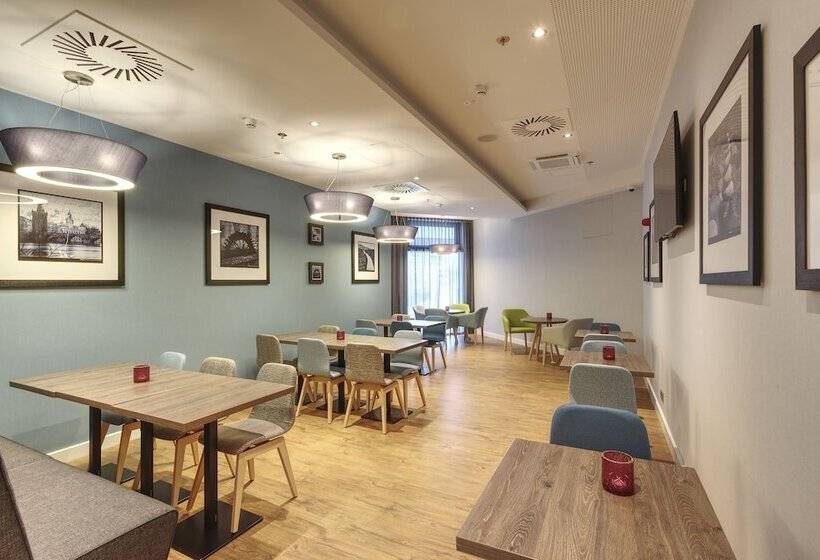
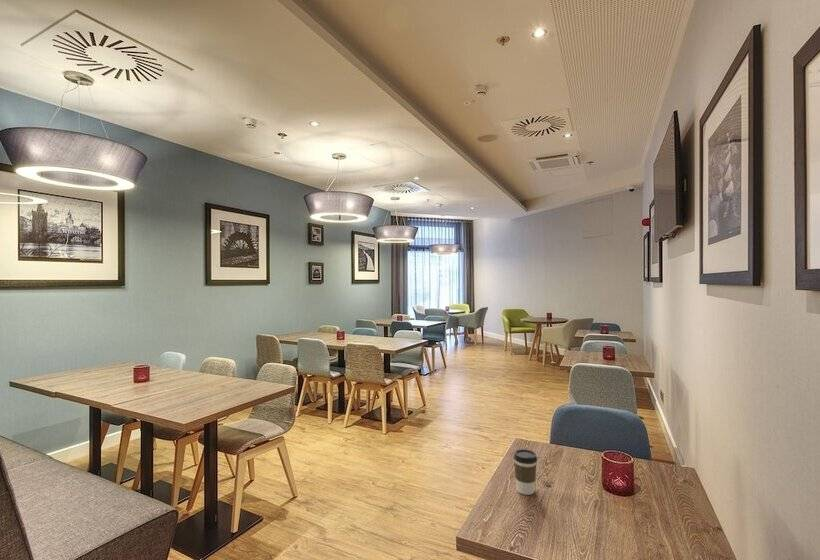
+ coffee cup [513,448,538,496]
